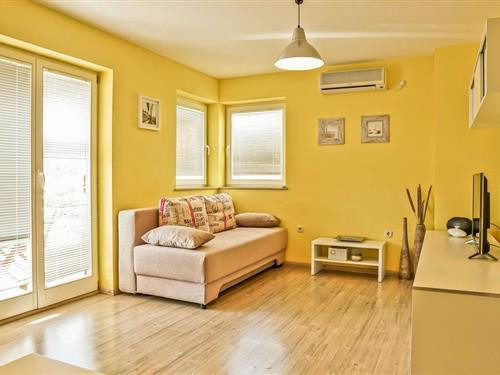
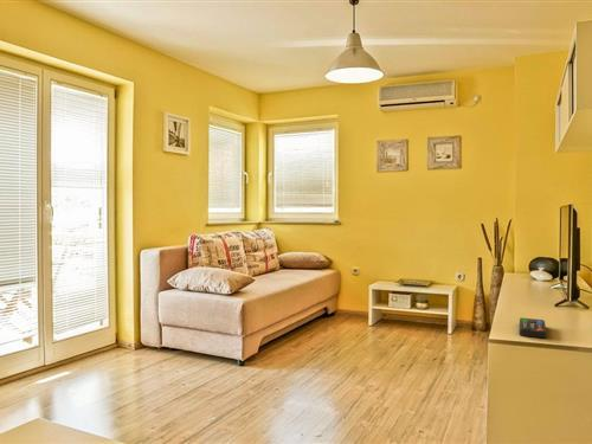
+ remote control [517,317,547,339]
